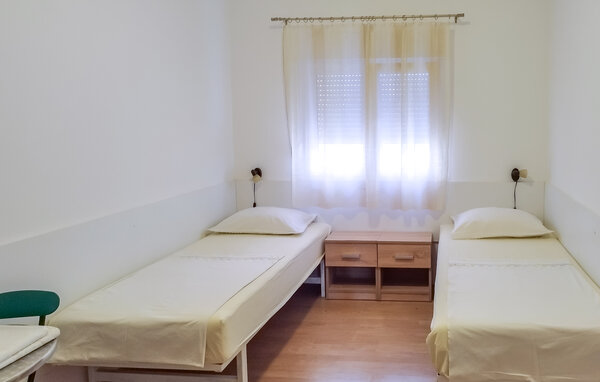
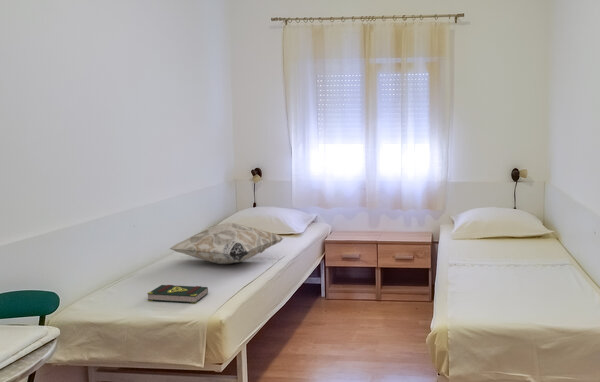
+ book [147,284,209,304]
+ decorative pillow [169,222,285,265]
